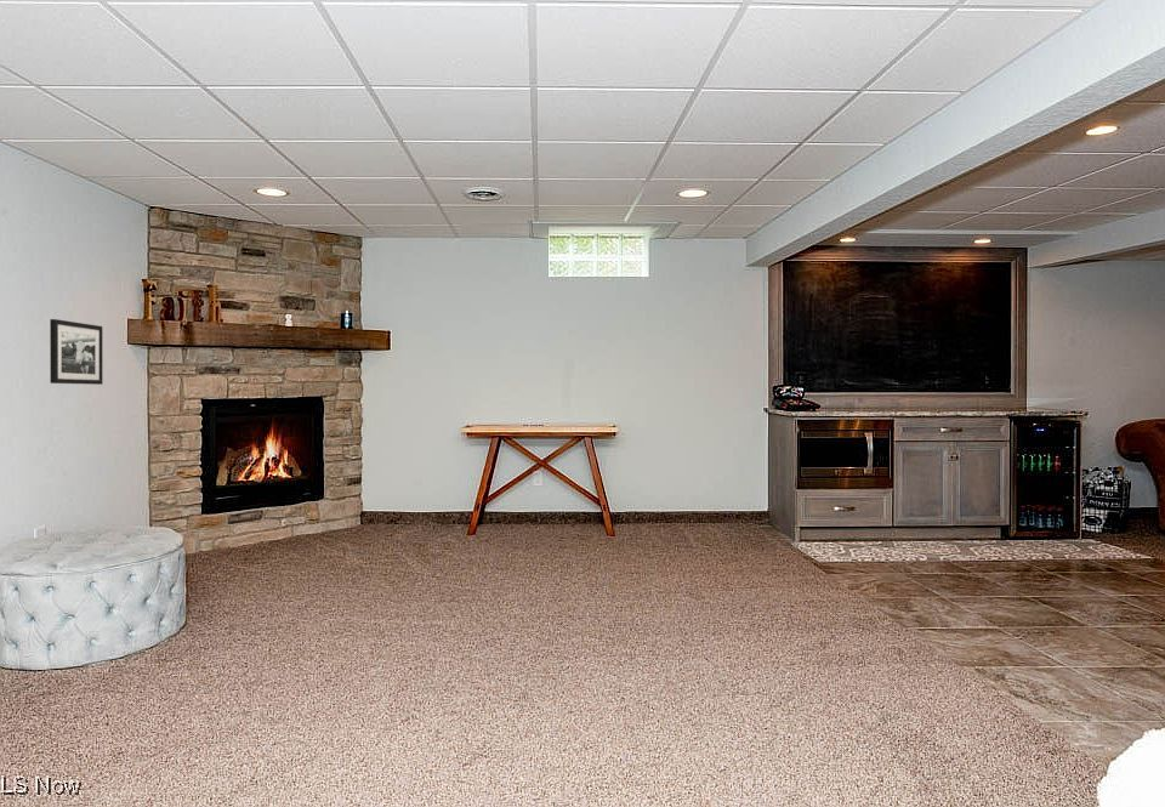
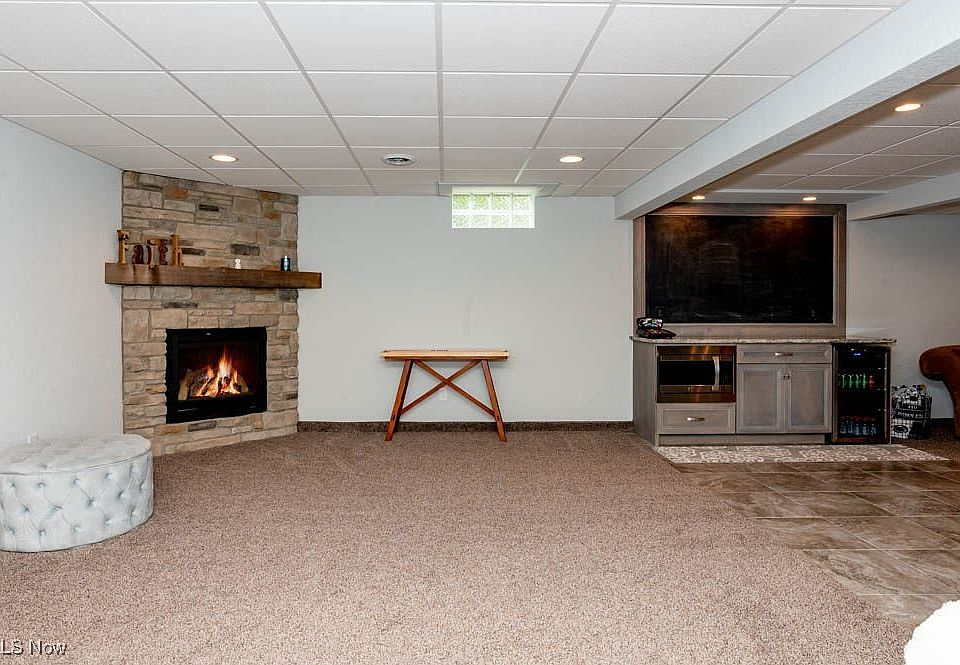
- picture frame [49,318,103,386]
